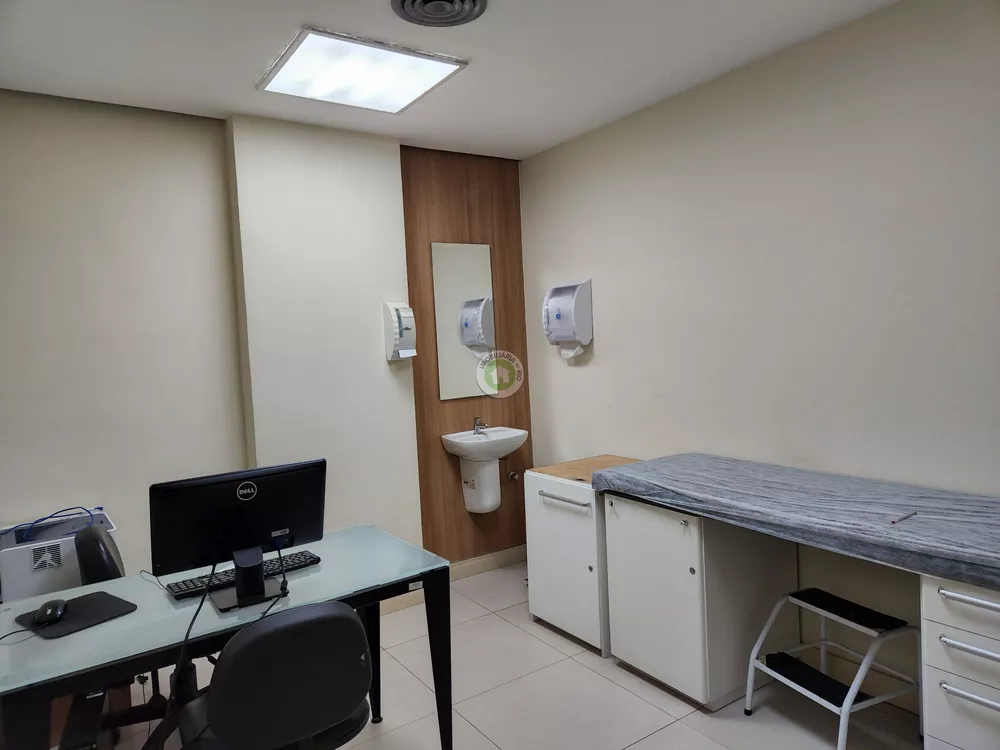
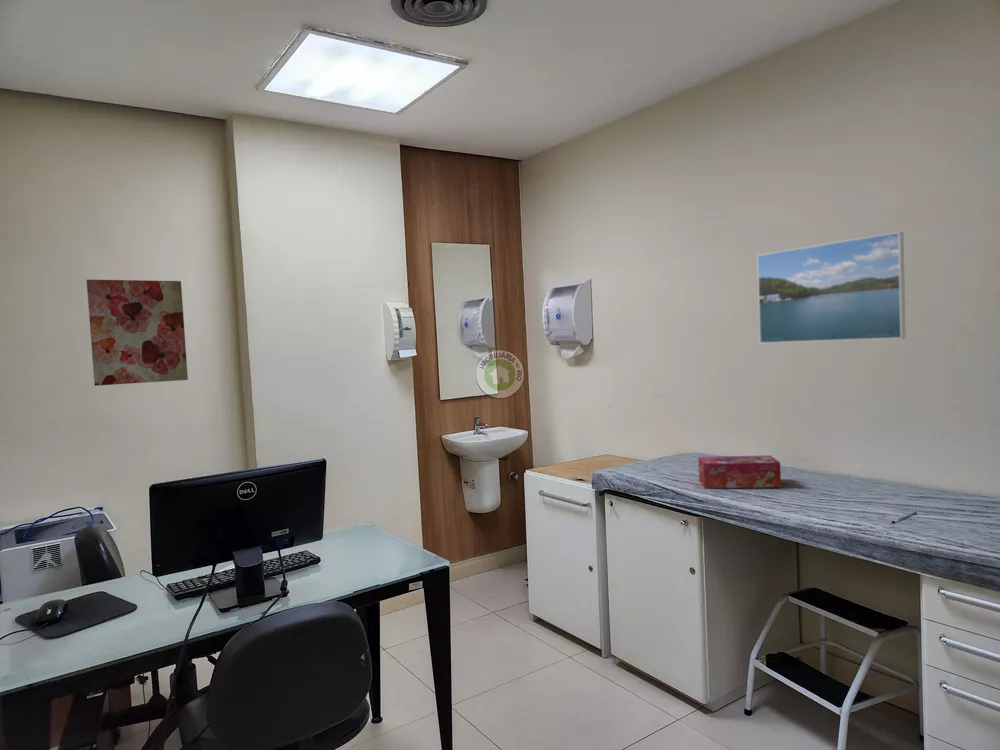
+ wall art [85,279,189,387]
+ tissue box [697,454,782,489]
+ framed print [756,231,906,344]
